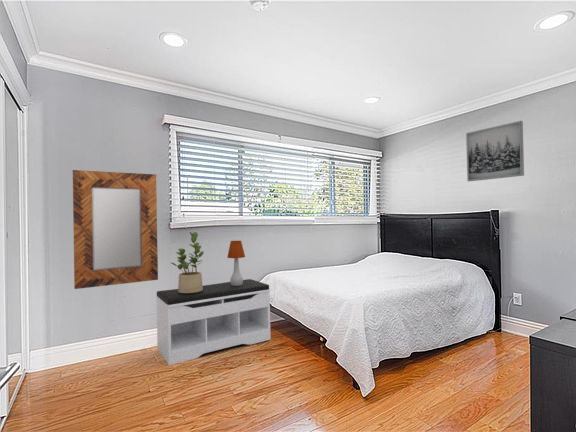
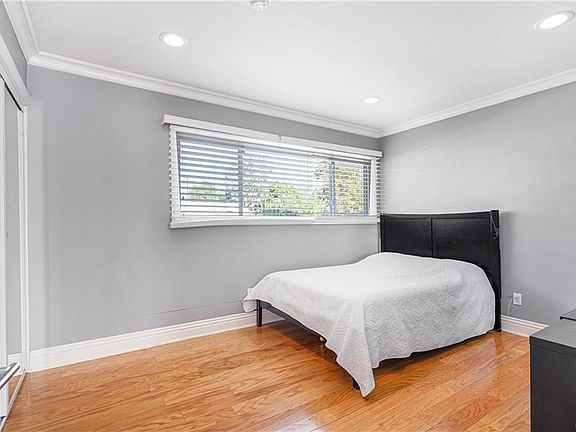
- potted plant [171,231,205,293]
- wall art [465,120,525,182]
- bench [155,278,272,366]
- home mirror [72,169,159,290]
- table lamp [226,240,246,286]
